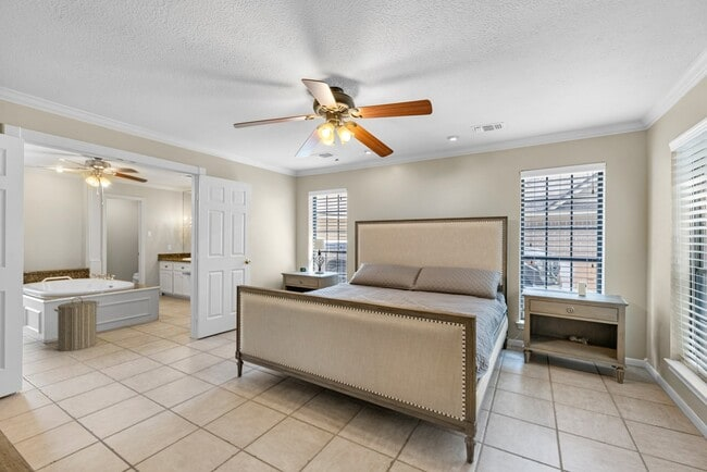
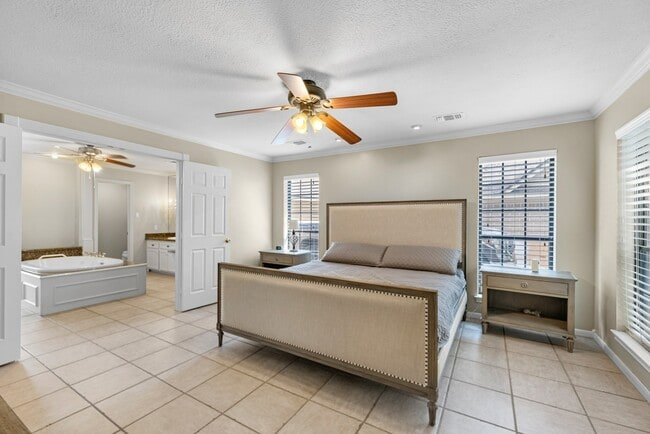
- laundry hamper [53,296,100,352]
